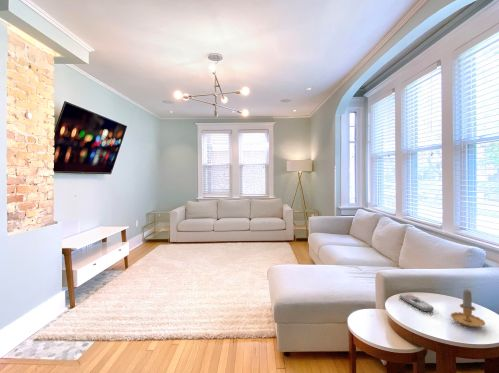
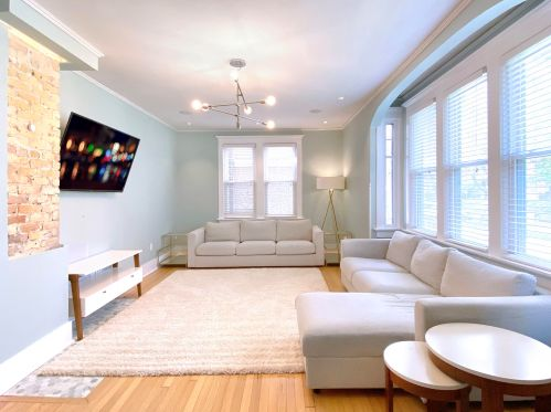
- remote control [398,293,435,313]
- candle [450,287,486,328]
